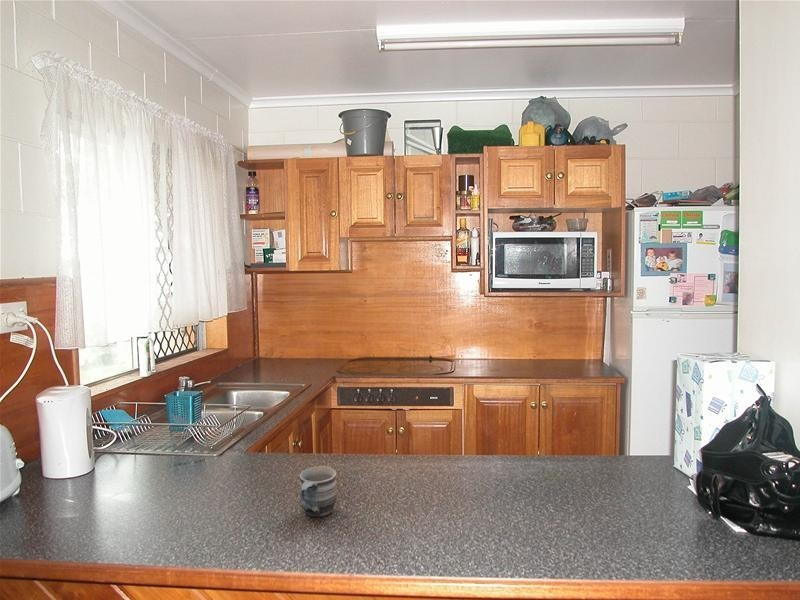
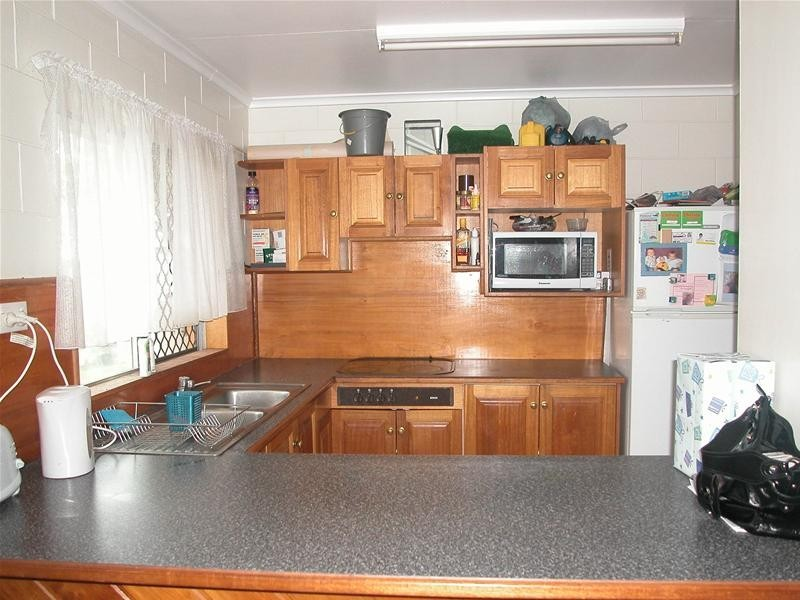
- mug [299,465,338,518]
